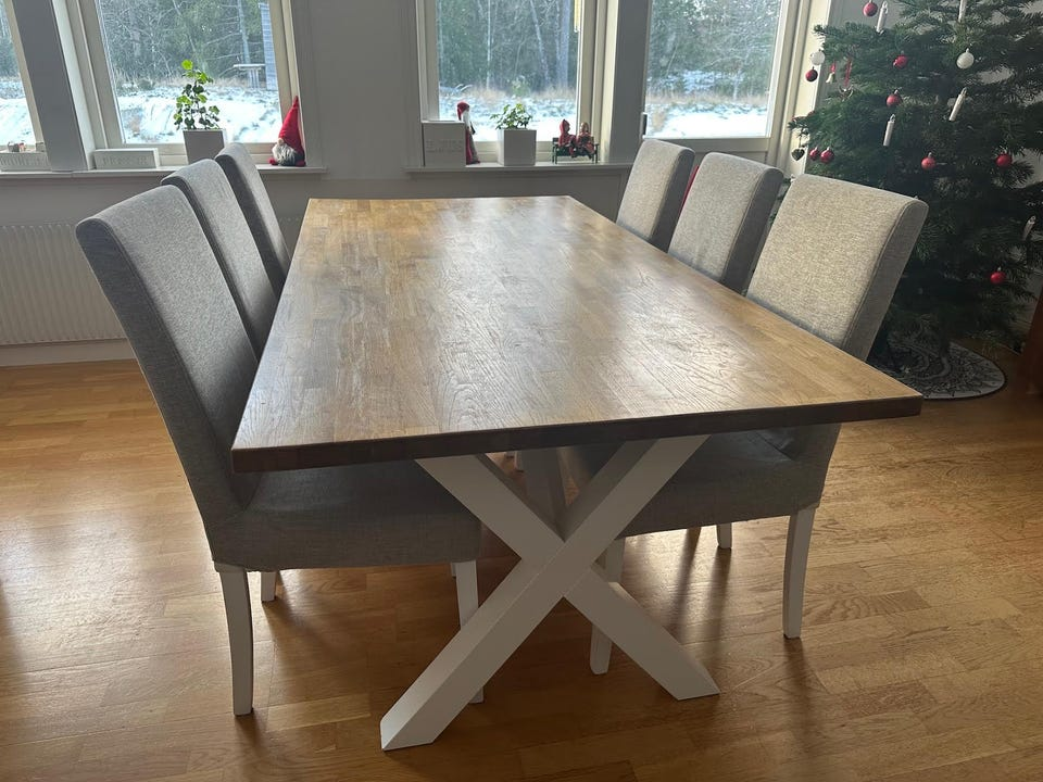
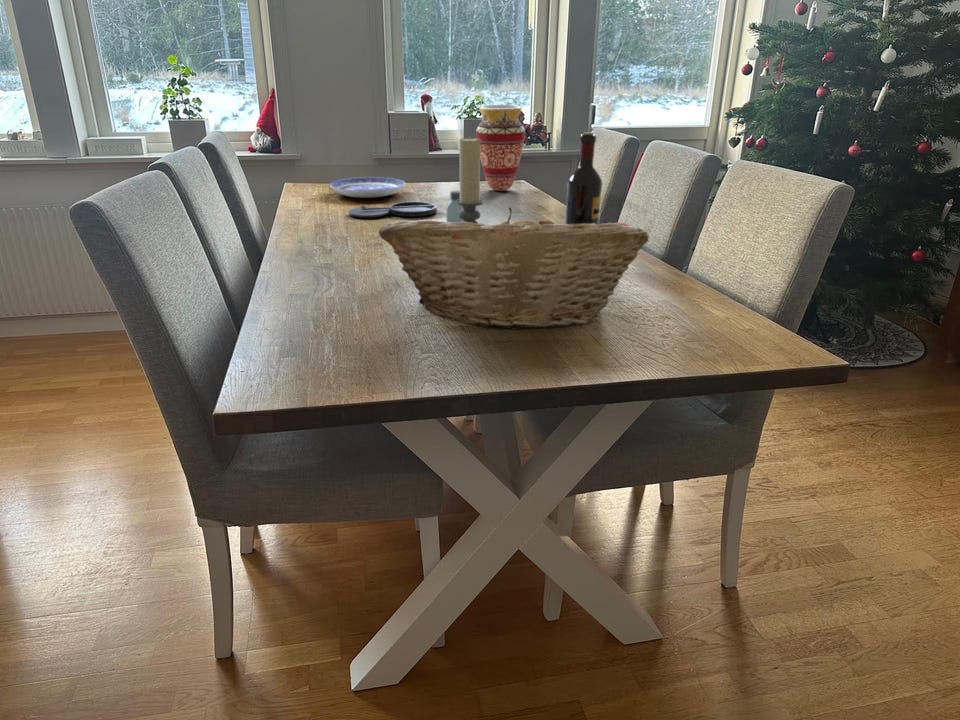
+ plate [348,201,438,219]
+ plate [329,176,406,199]
+ saltshaker [446,190,463,223]
+ vase [475,104,526,192]
+ wine bottle [564,132,603,225]
+ candle holder [456,135,484,224]
+ fruit basket [378,207,650,331]
